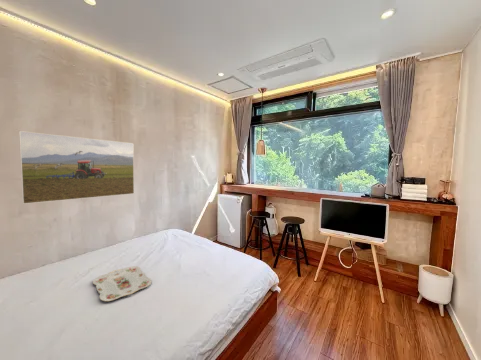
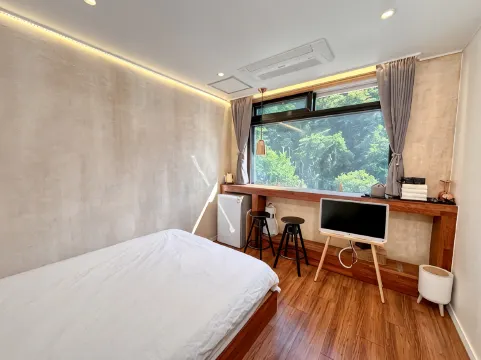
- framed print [18,130,135,205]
- serving tray [92,265,152,302]
